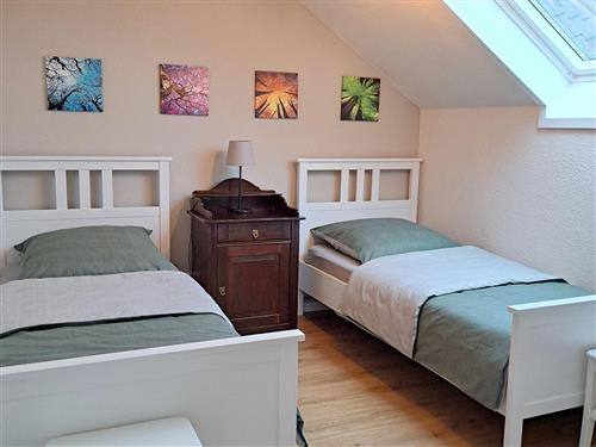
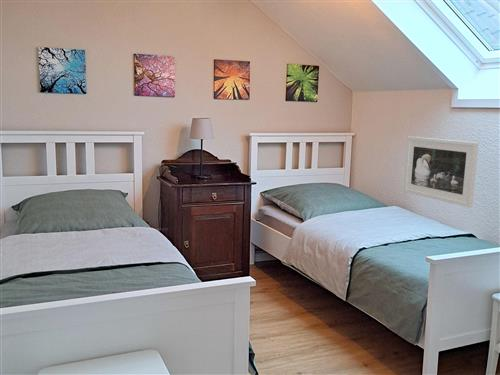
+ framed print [403,135,479,208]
